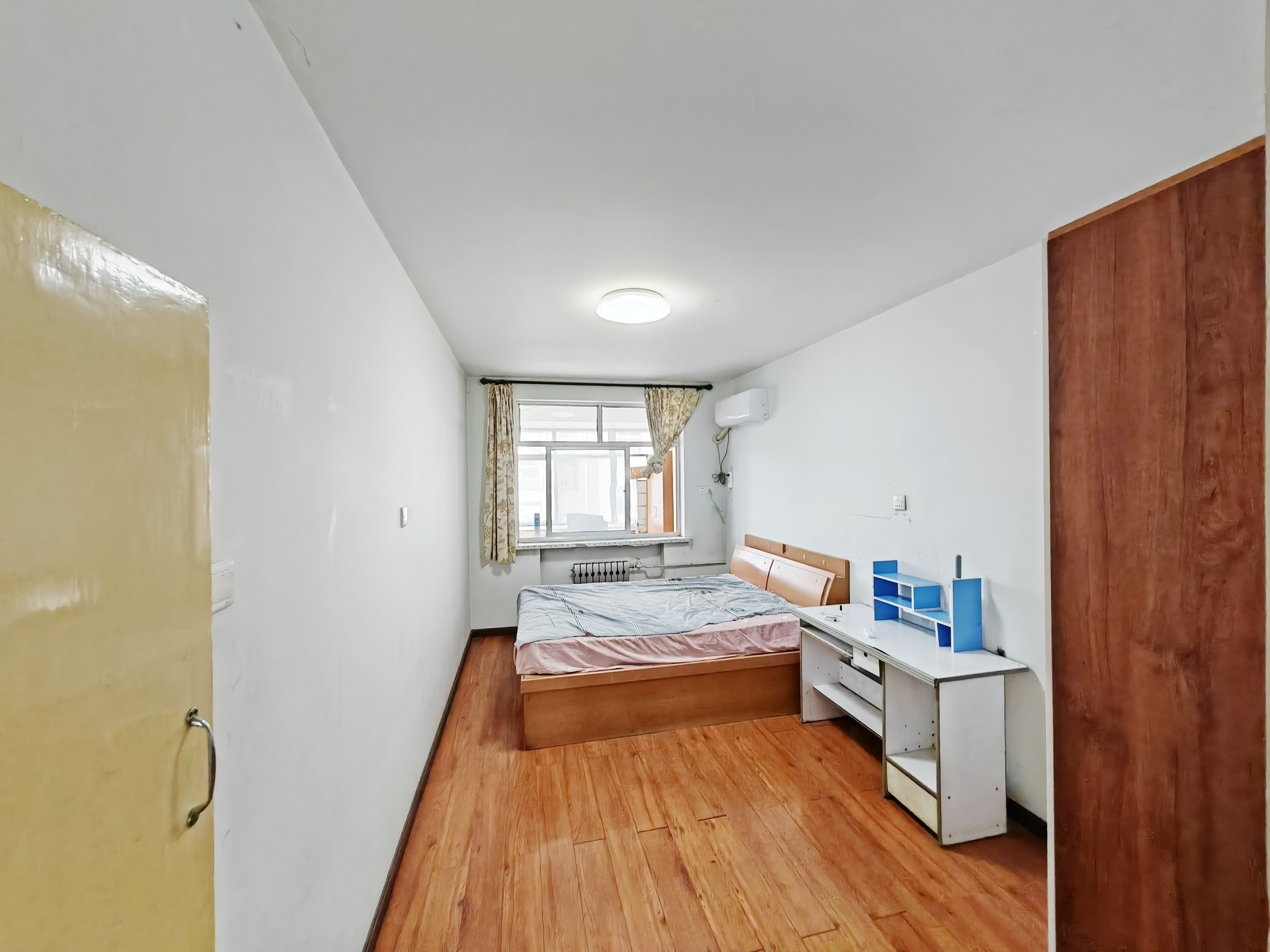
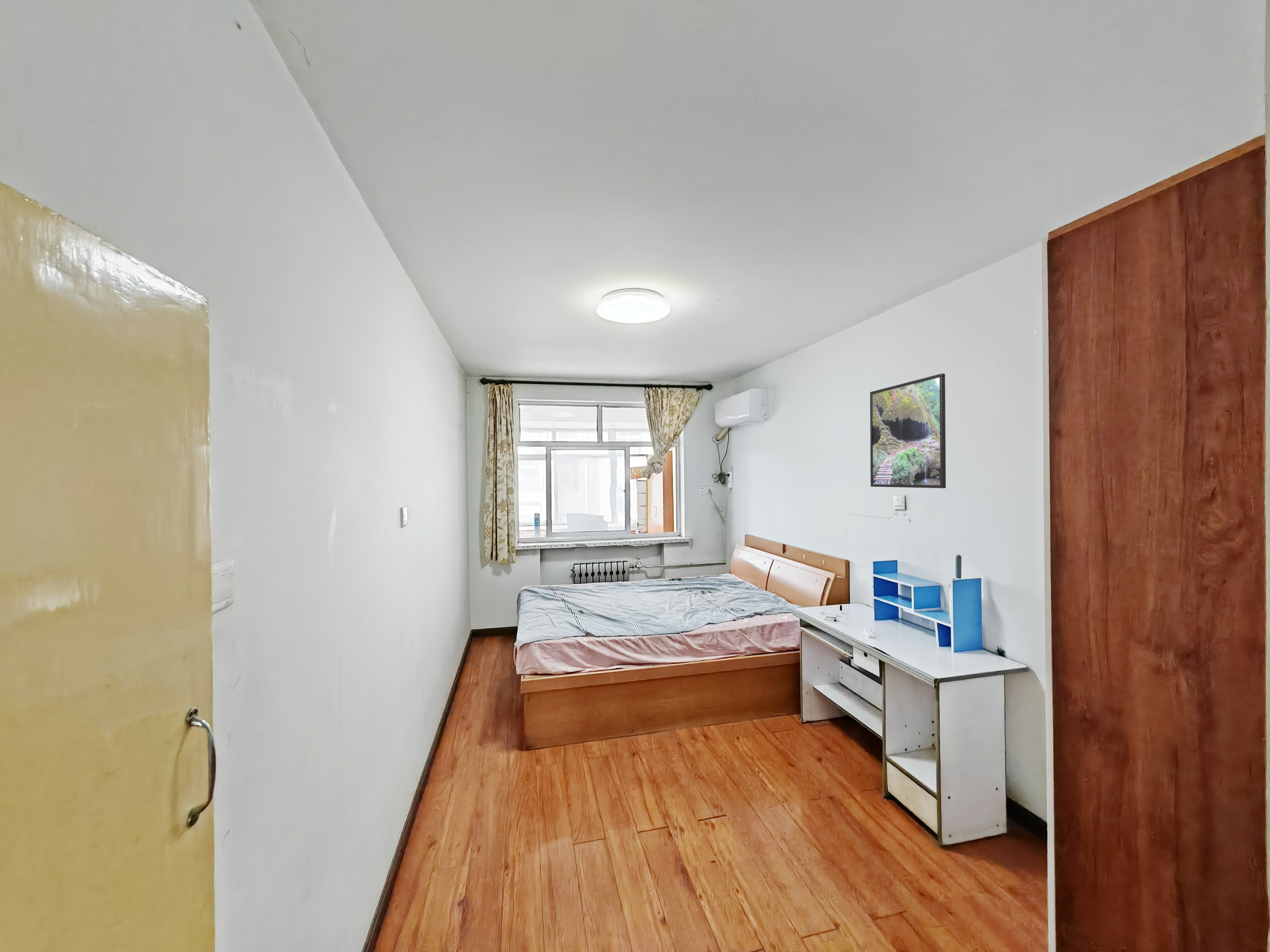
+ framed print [870,373,946,489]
